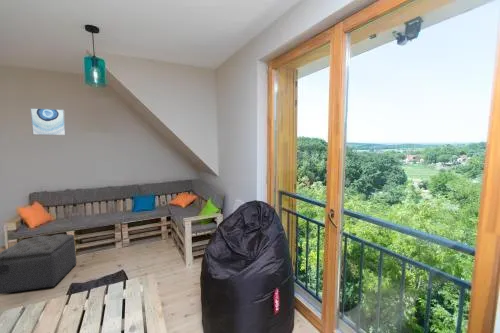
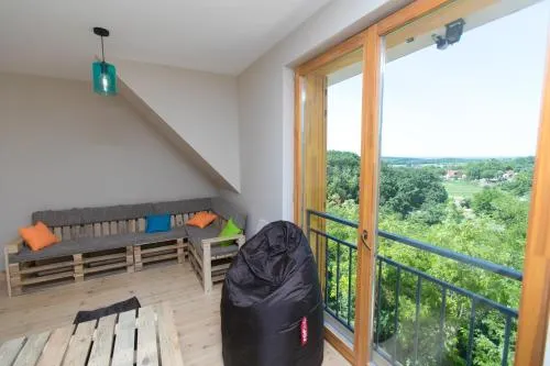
- ottoman [0,233,77,295]
- wall art [29,107,67,137]
